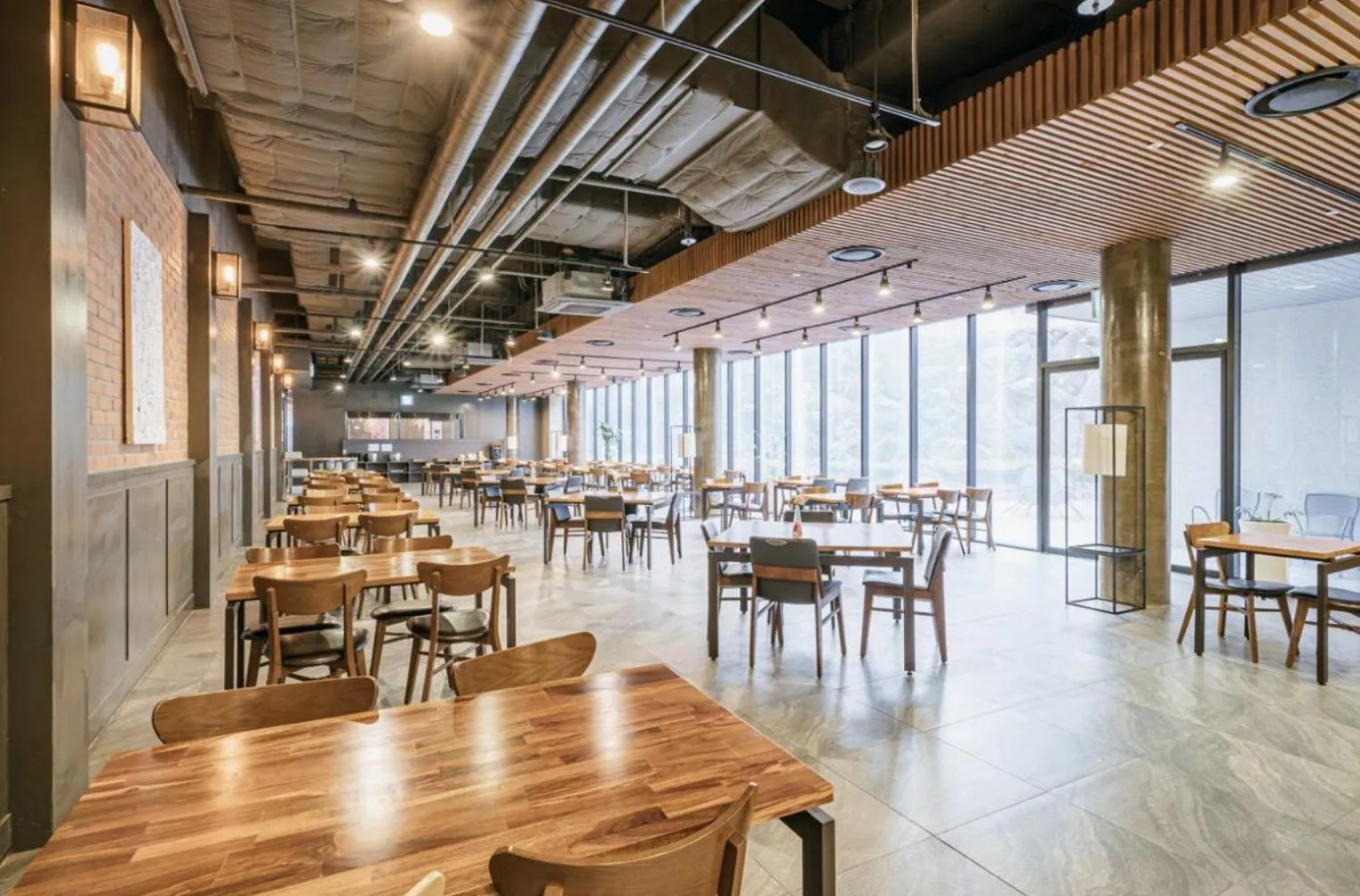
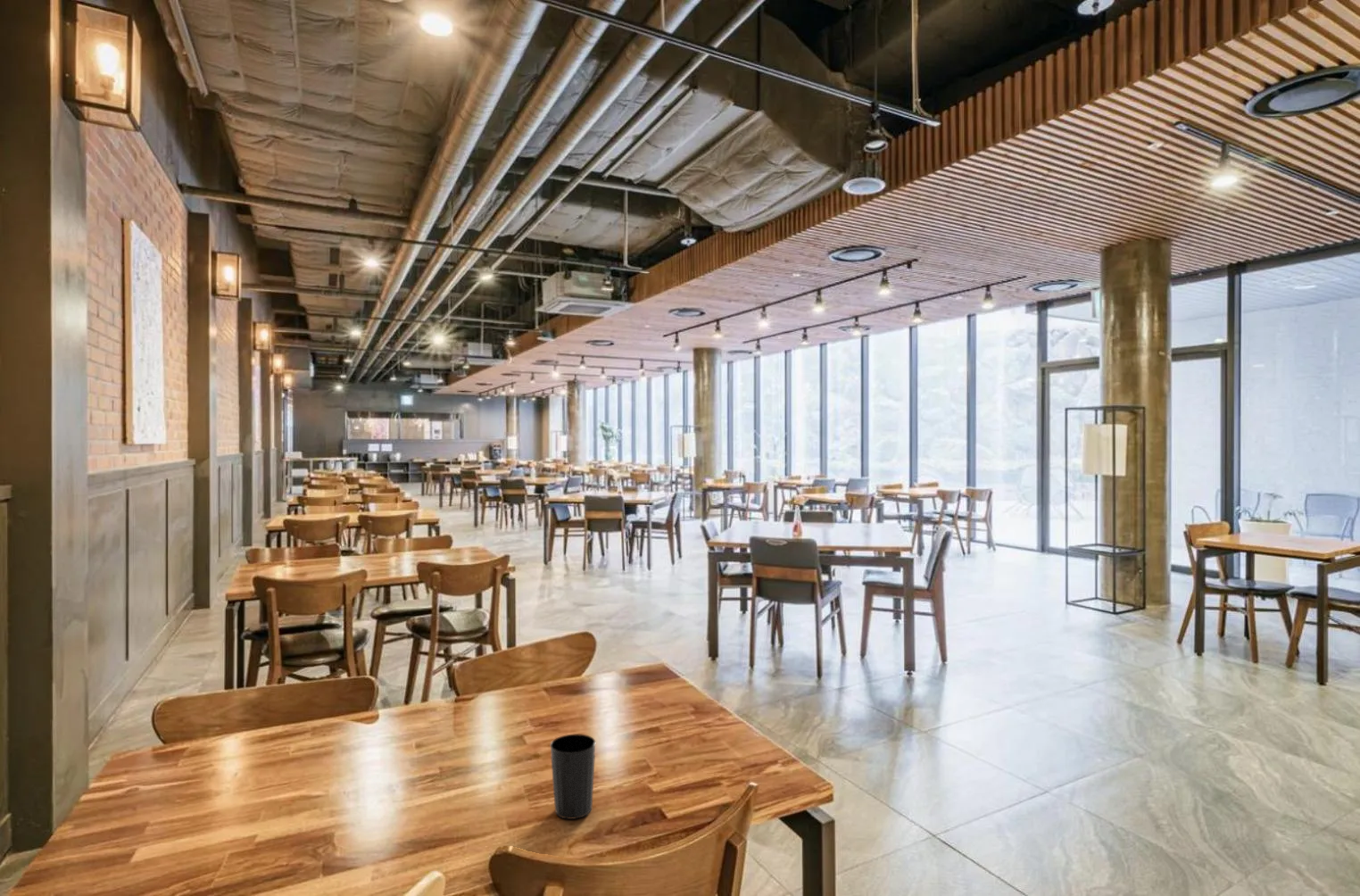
+ cup [550,734,596,820]
